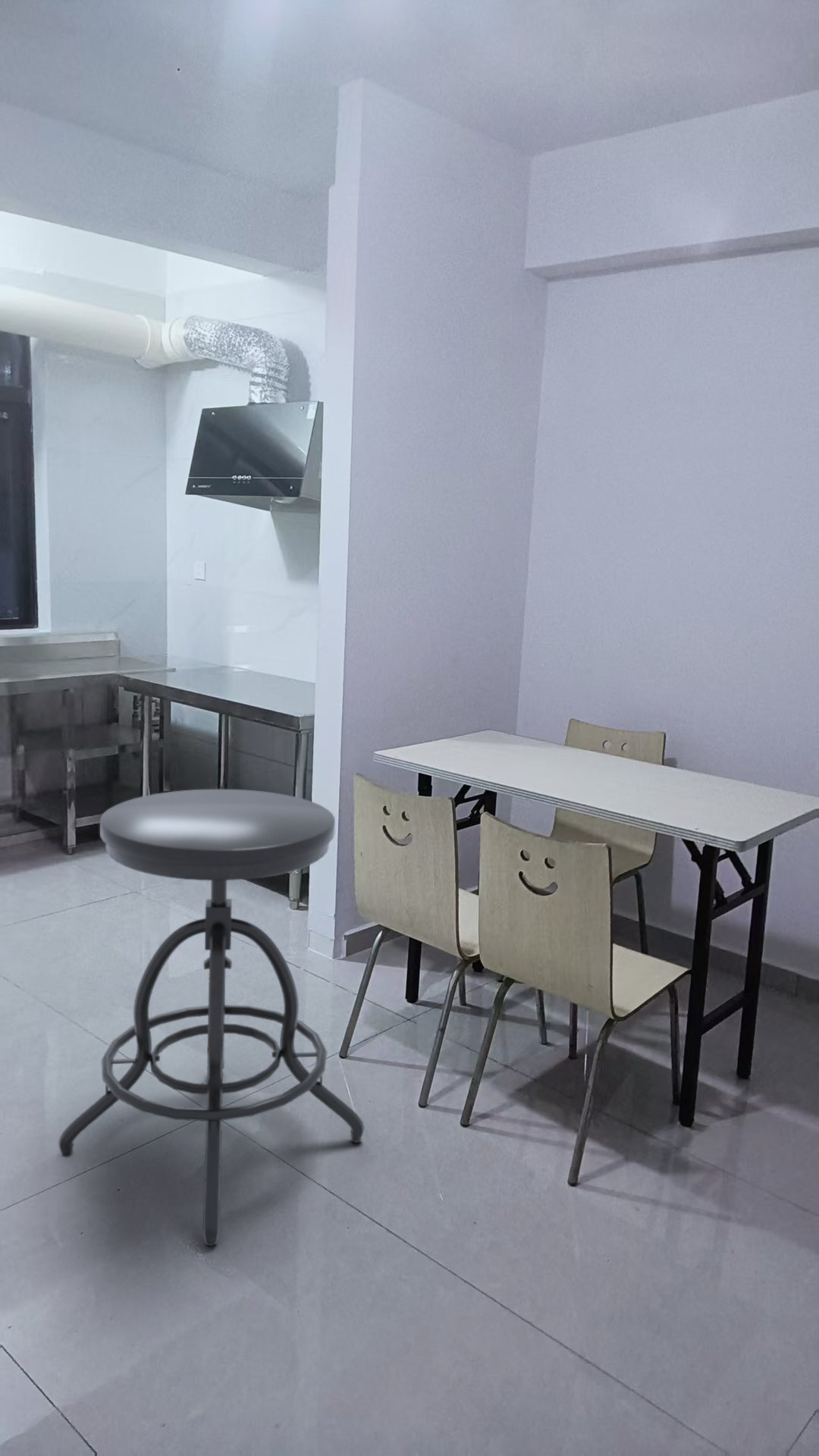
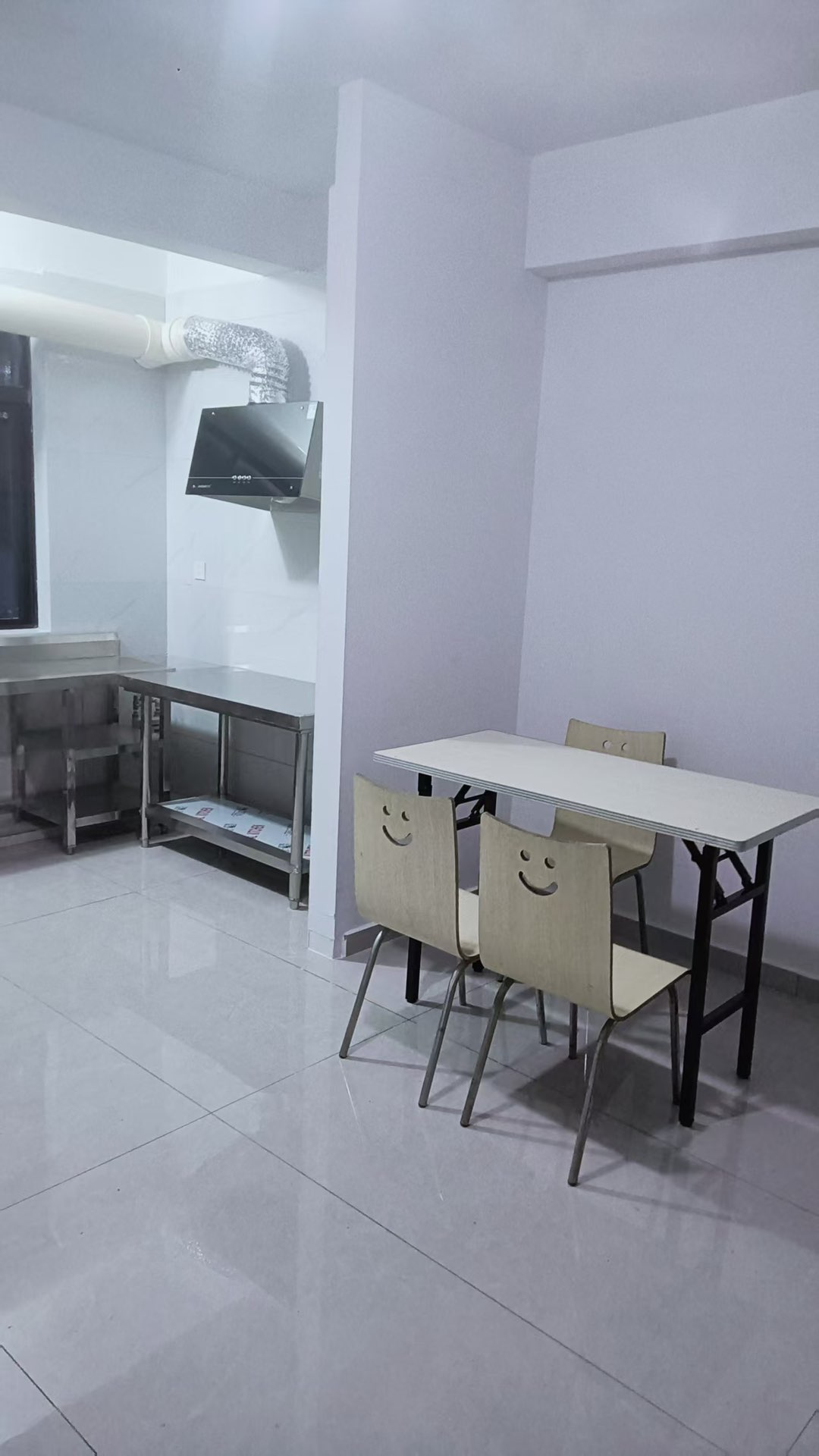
- stool [58,789,365,1247]
